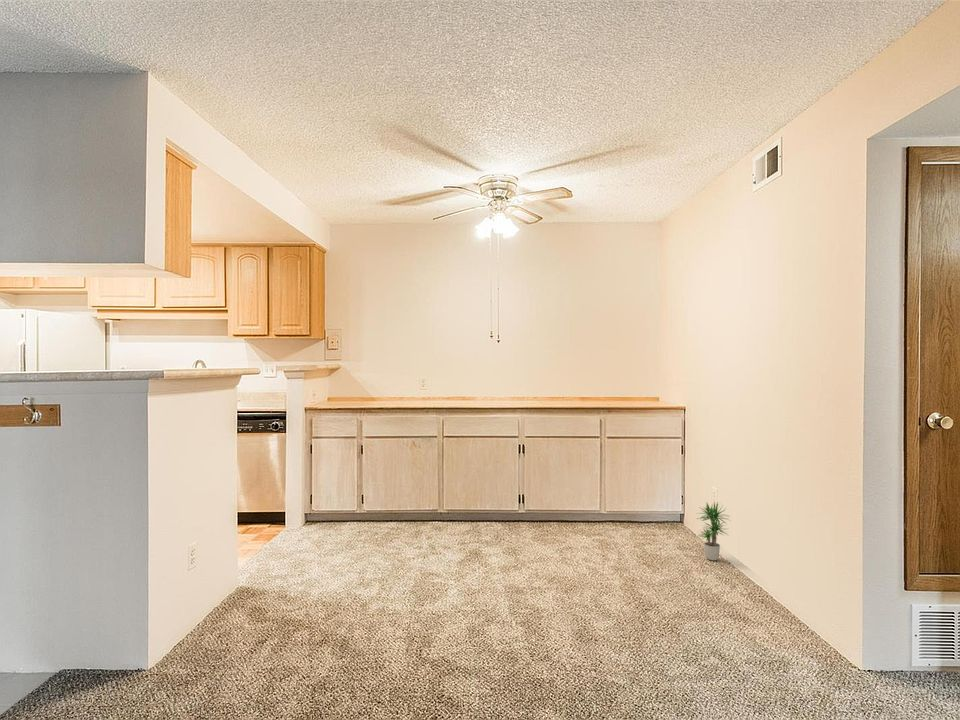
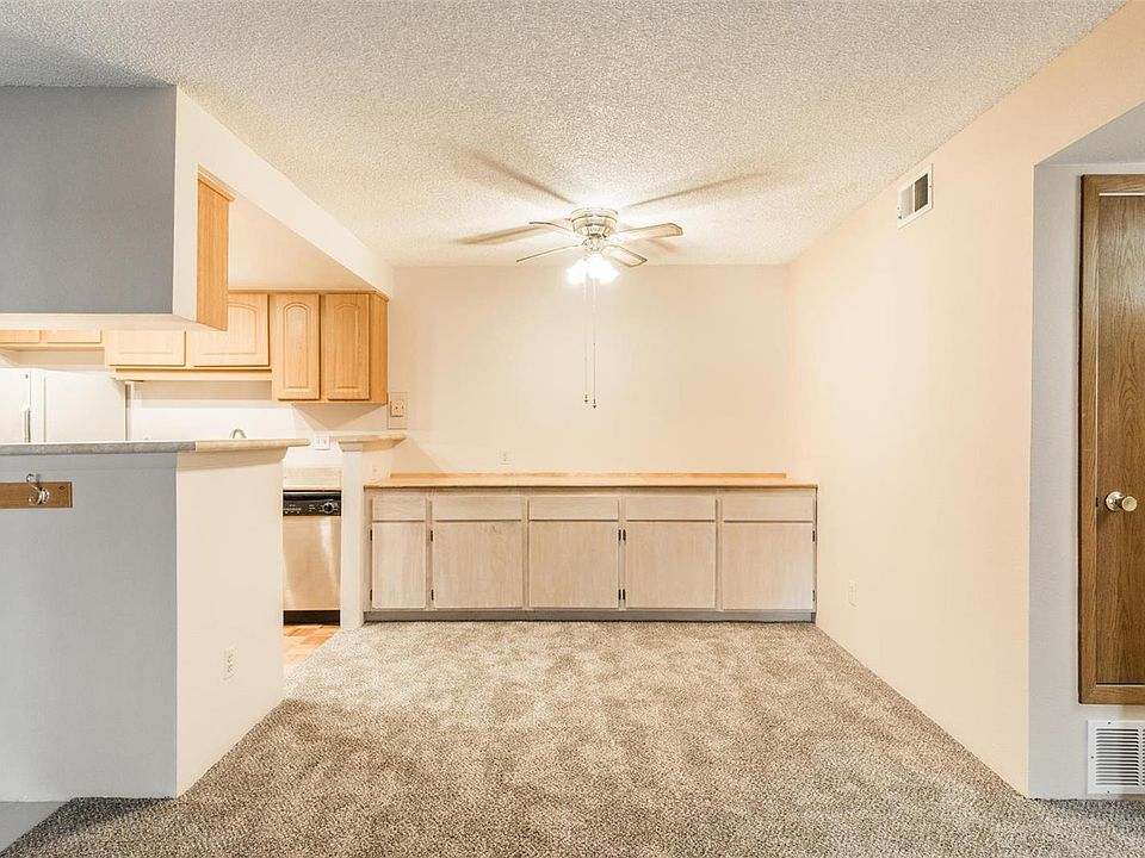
- potted plant [695,501,732,561]
